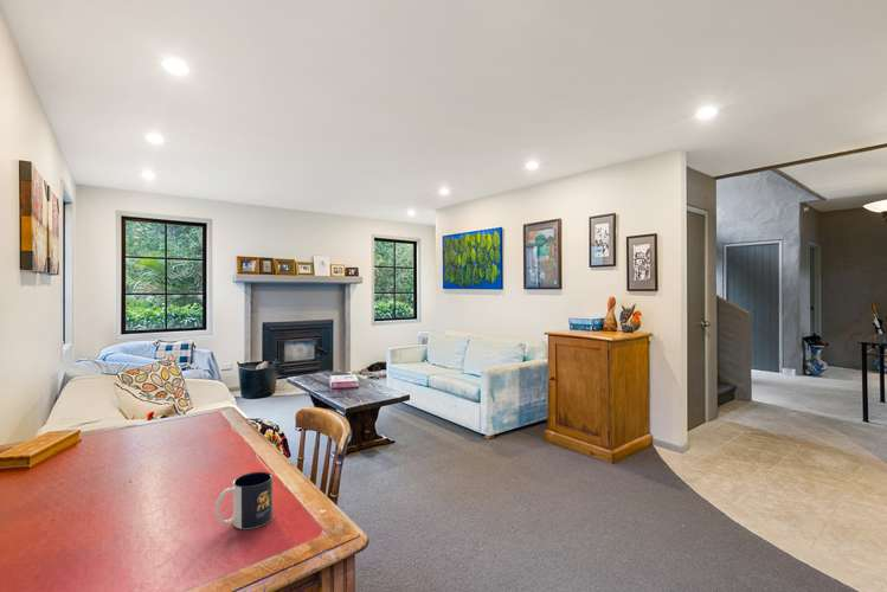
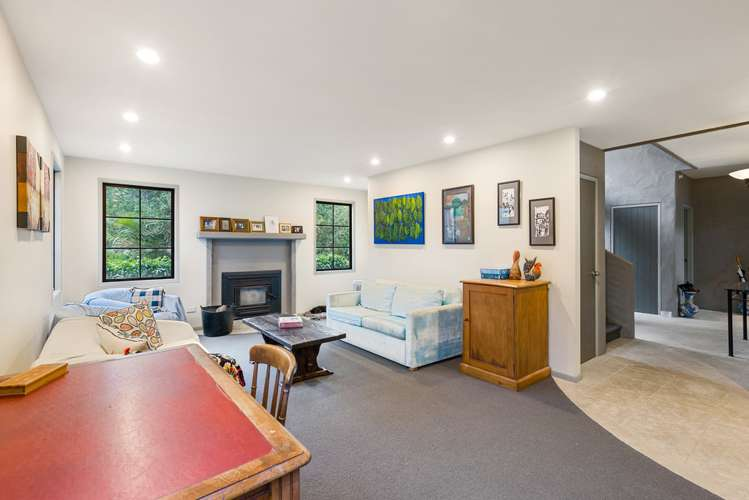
- mug [214,471,274,530]
